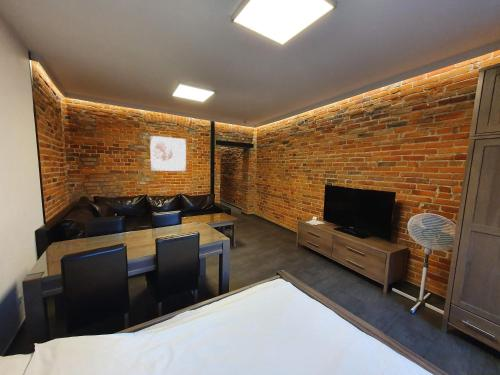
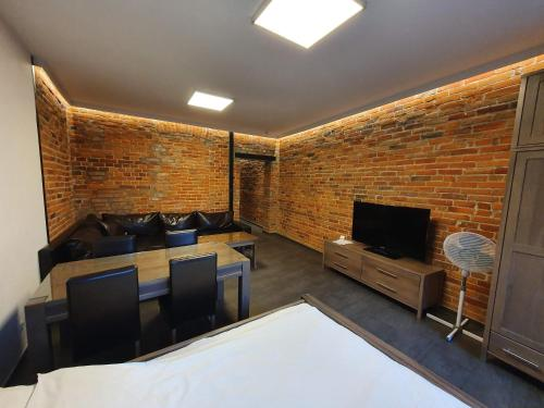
- wall art [149,135,187,172]
